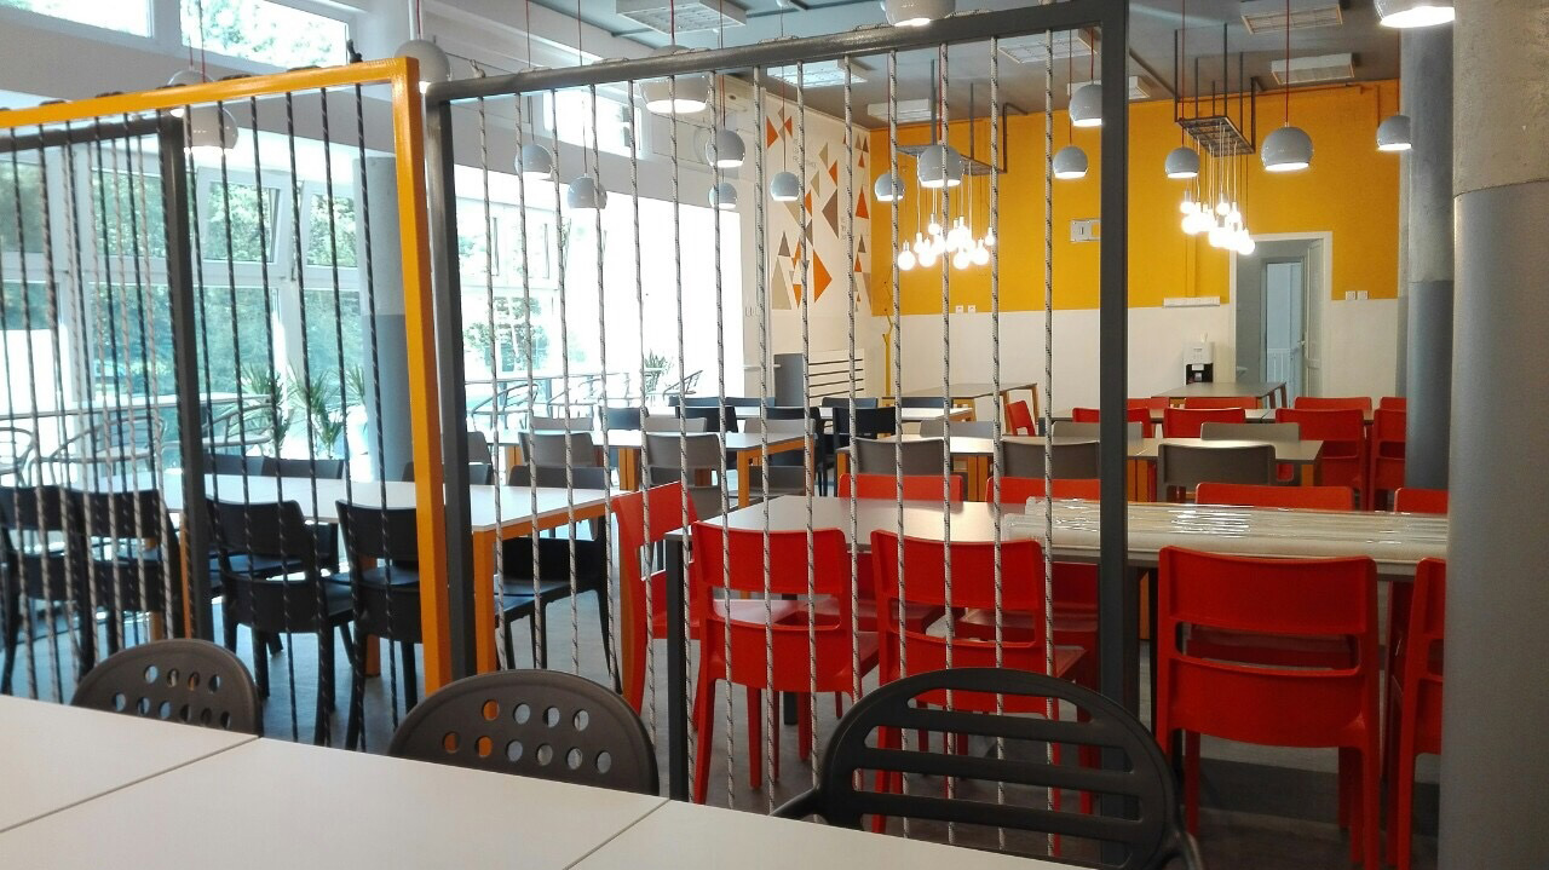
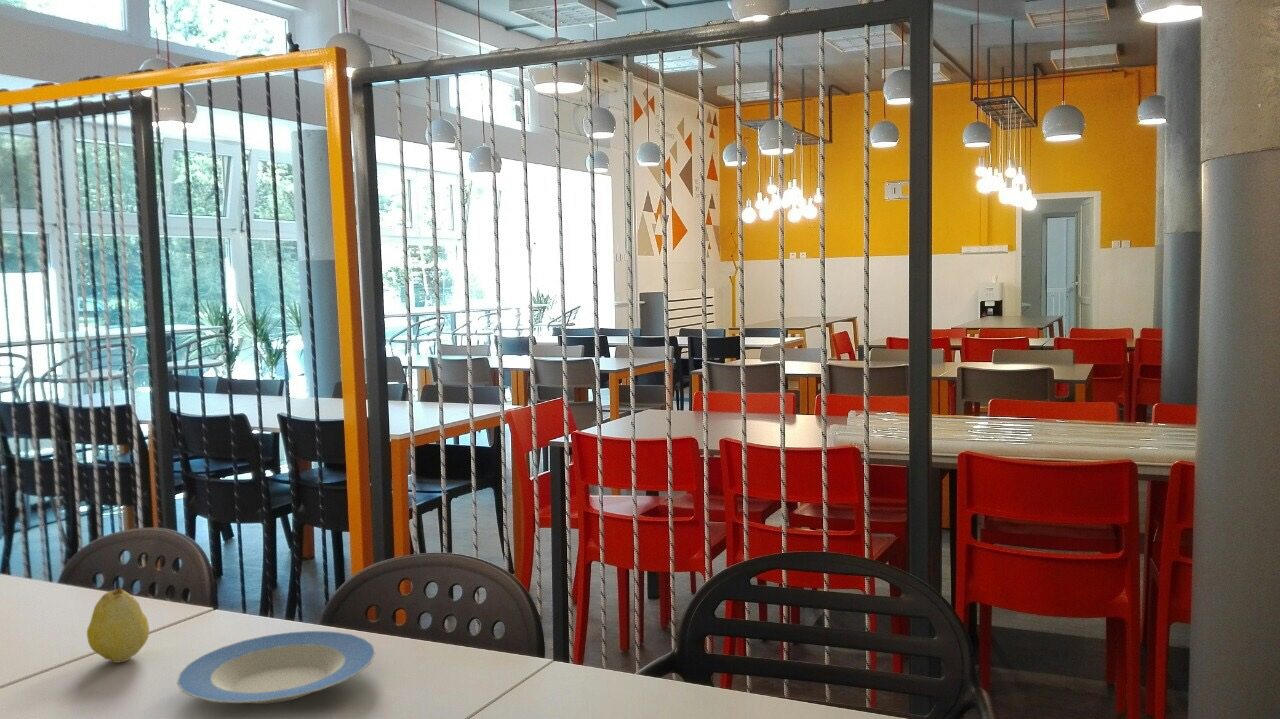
+ plate [176,630,376,705]
+ fruit [86,584,150,664]
